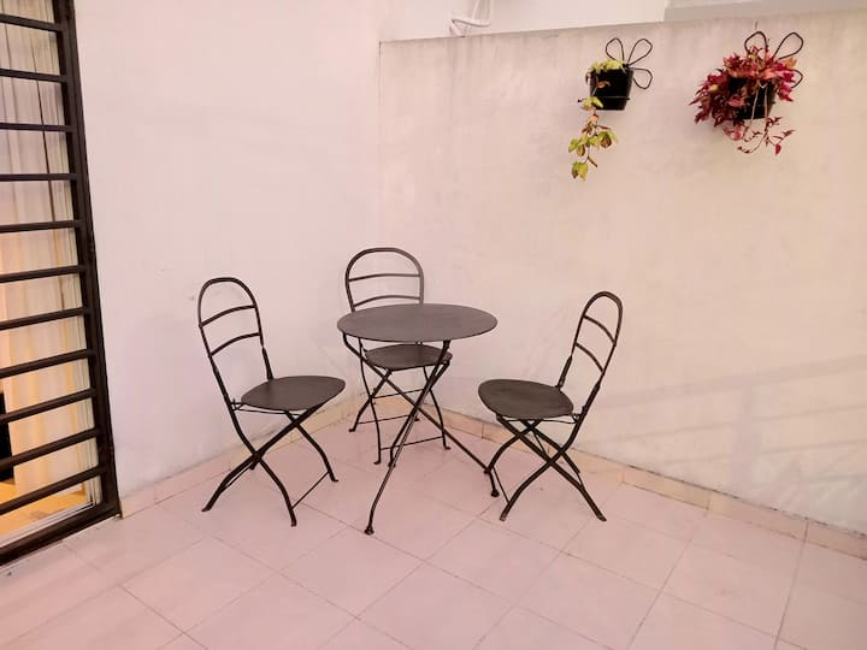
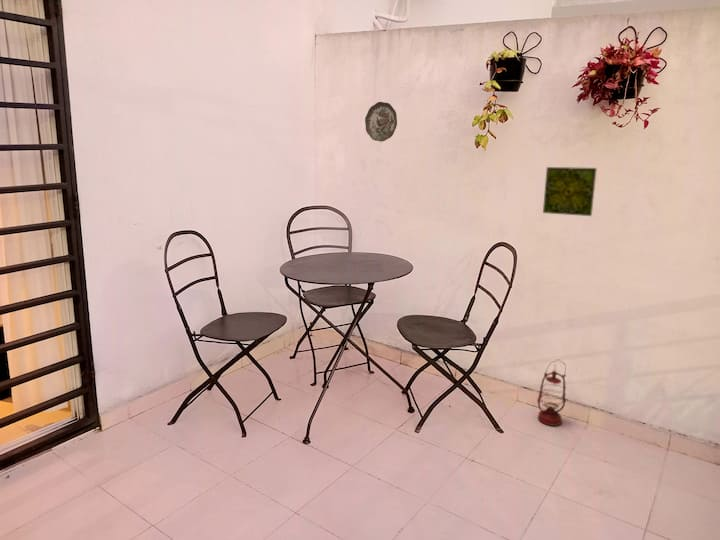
+ lantern [536,359,567,427]
+ decorative tile [542,166,598,217]
+ decorative plate [364,101,398,143]
